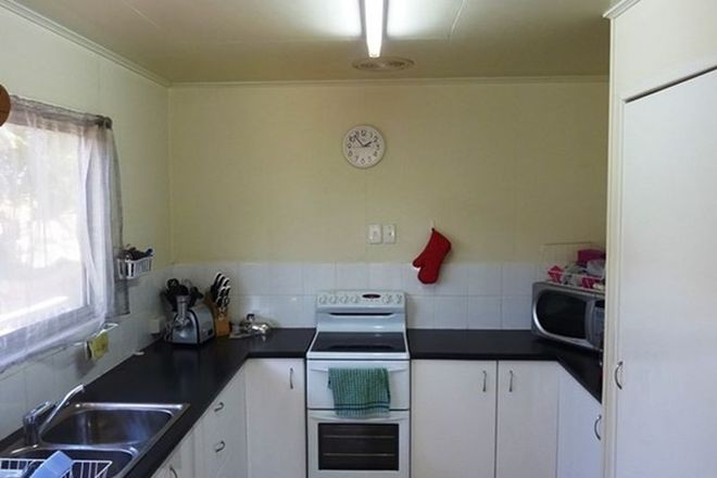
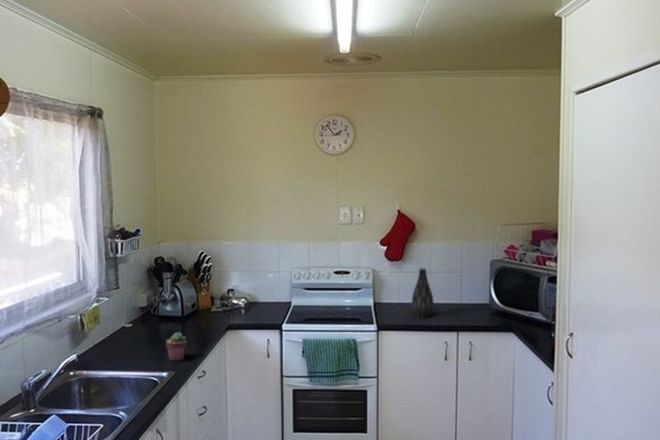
+ potted succulent [165,331,188,362]
+ vase [411,267,435,318]
